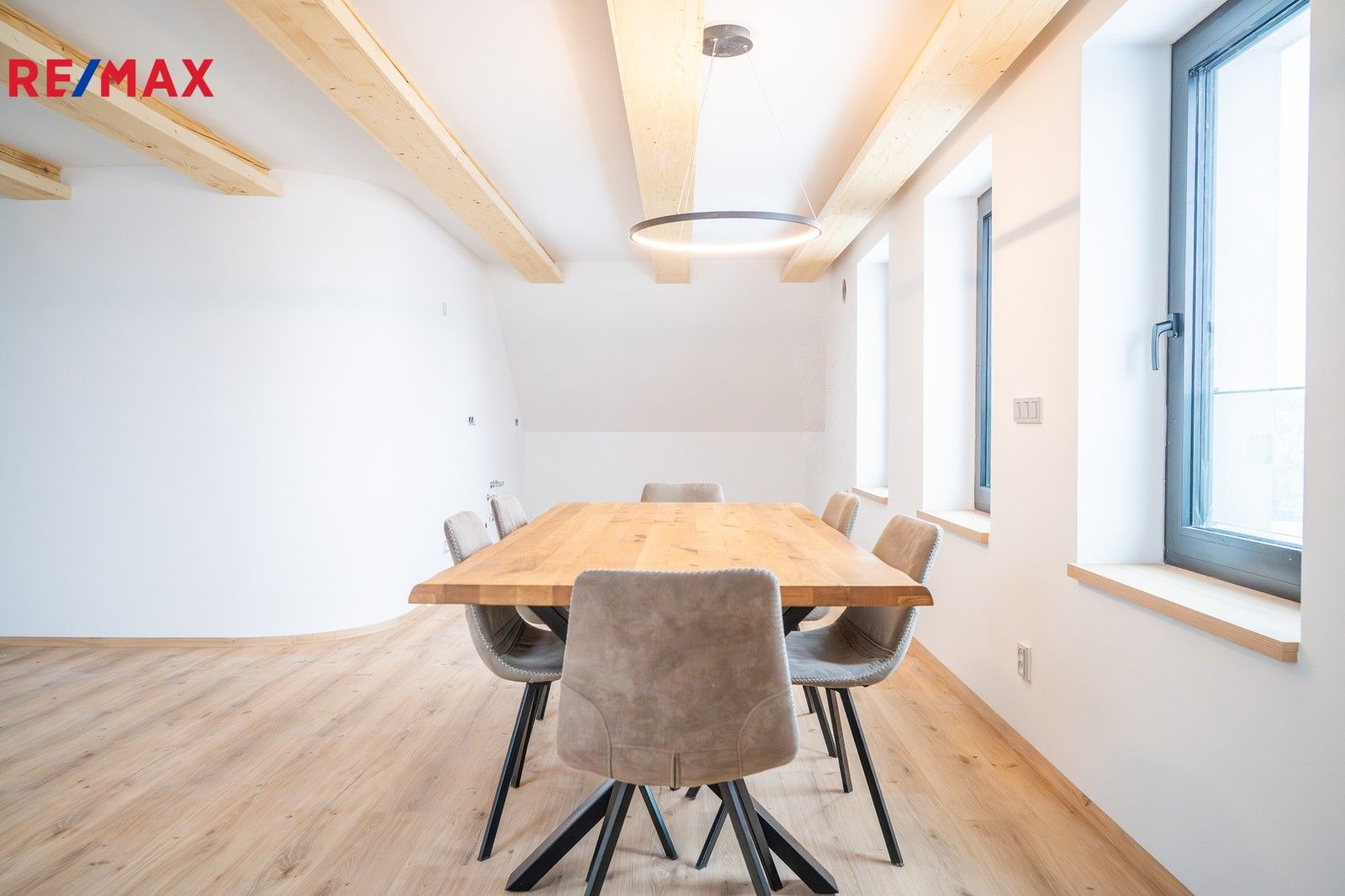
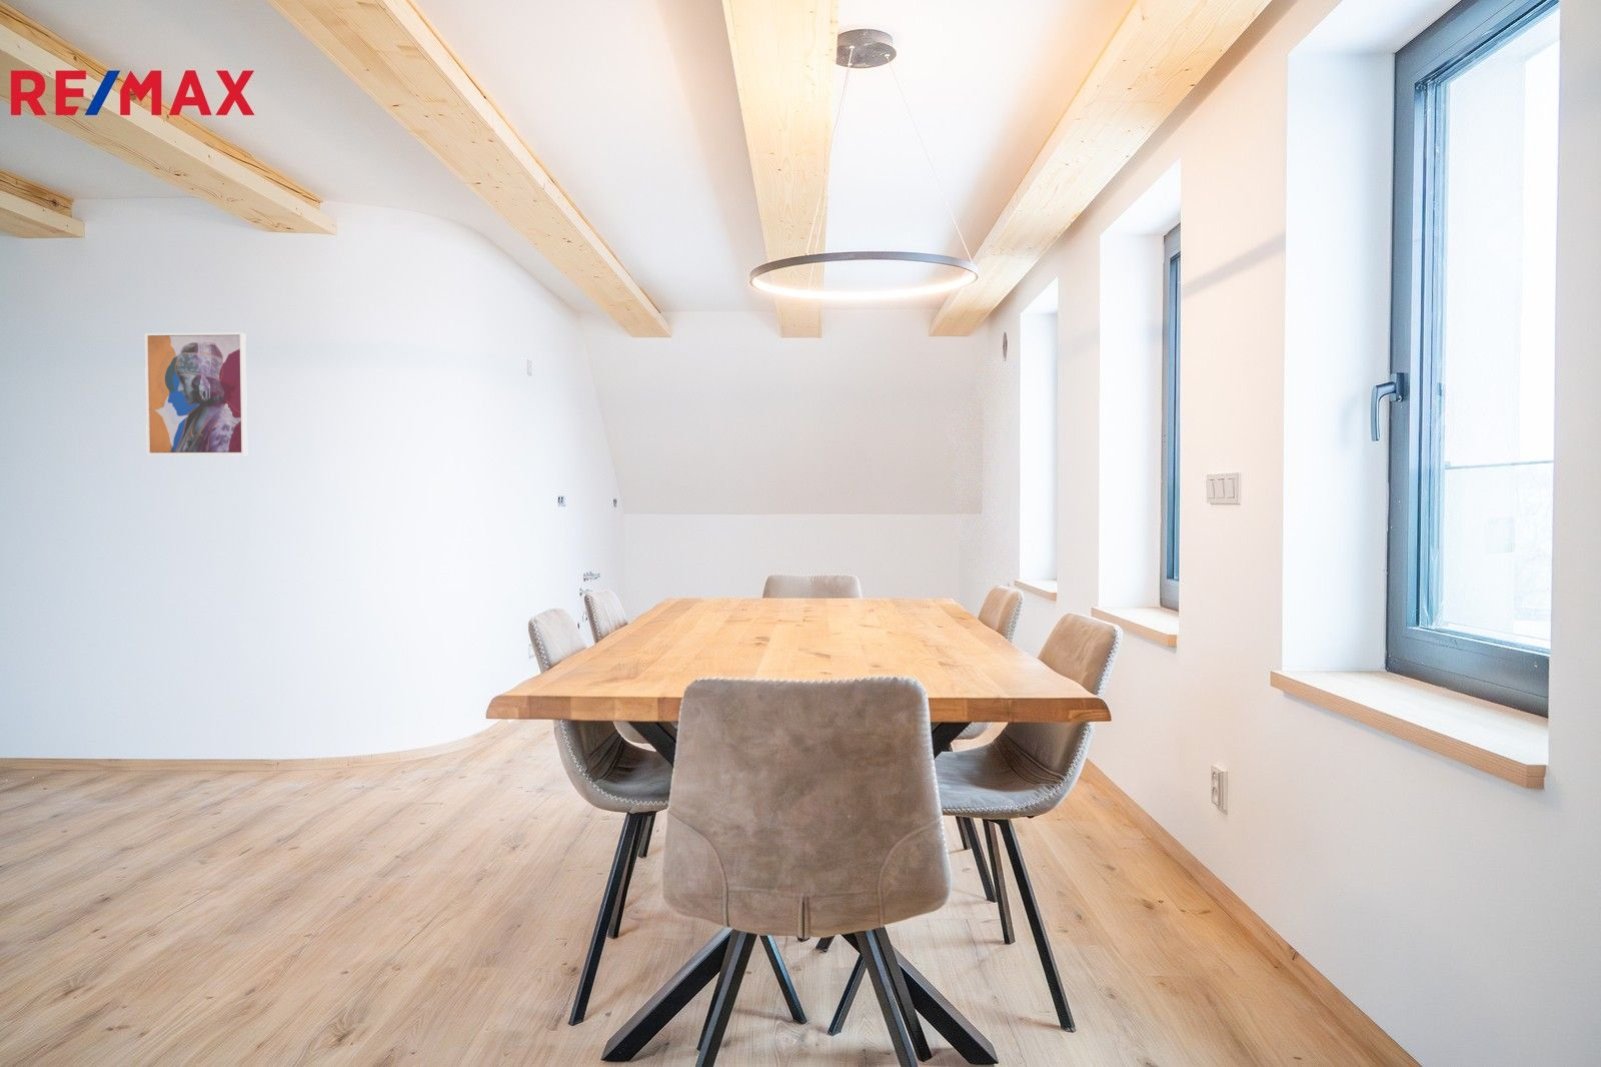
+ wall art [144,331,248,456]
